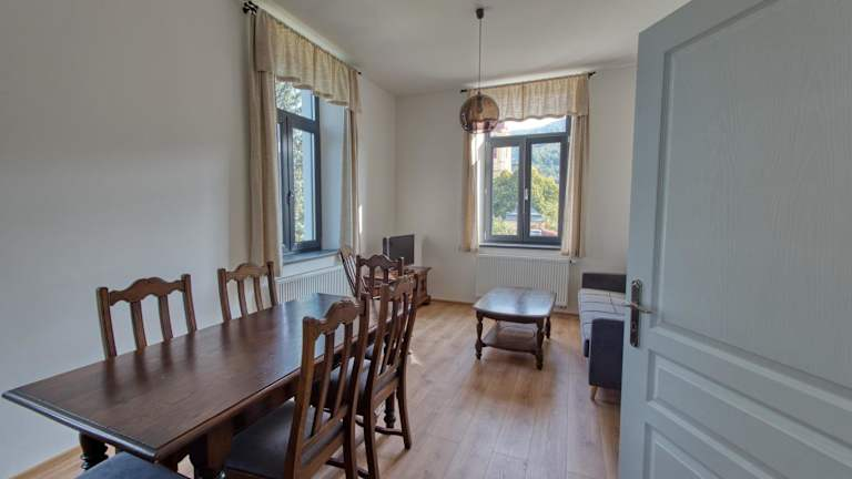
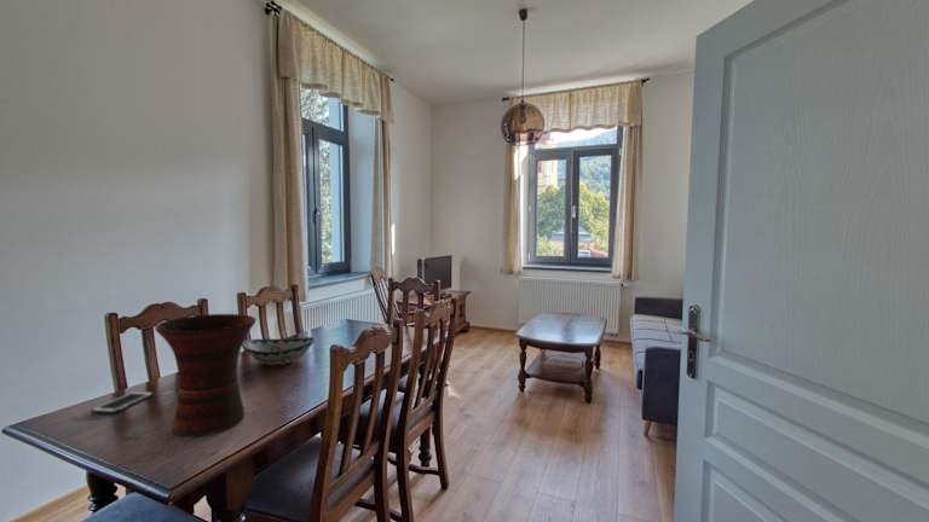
+ decorative bowl [242,336,317,366]
+ vase [154,313,258,436]
+ cell phone [90,390,155,414]
